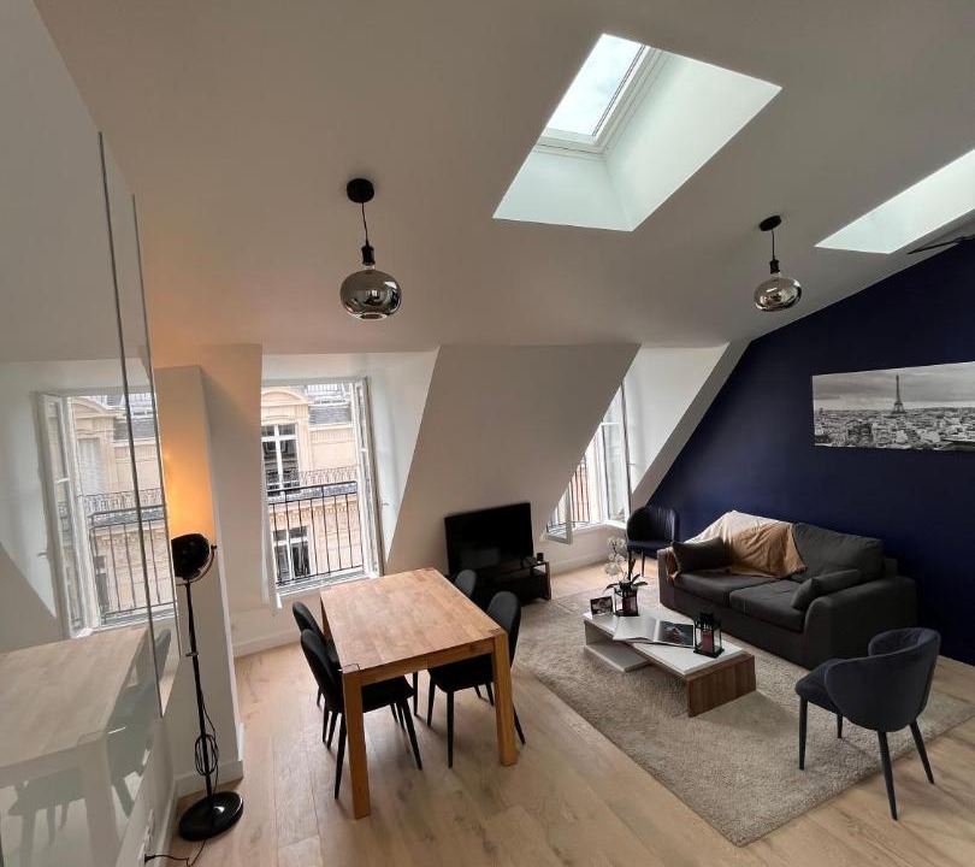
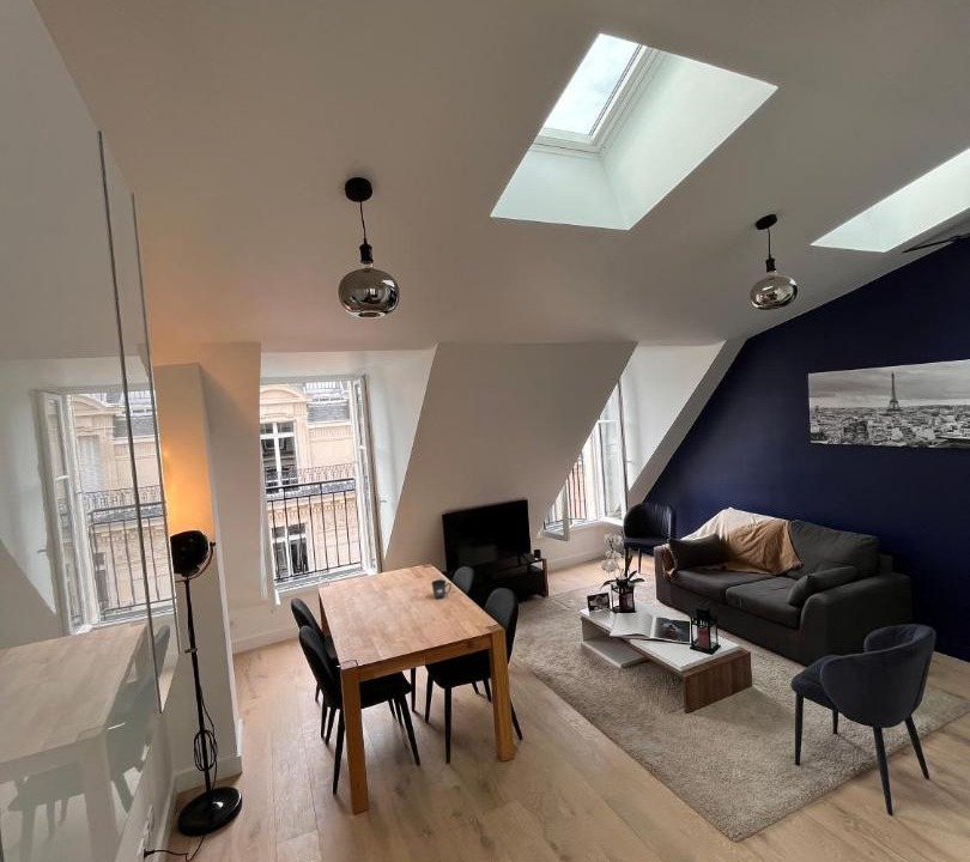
+ mug [430,578,453,600]
